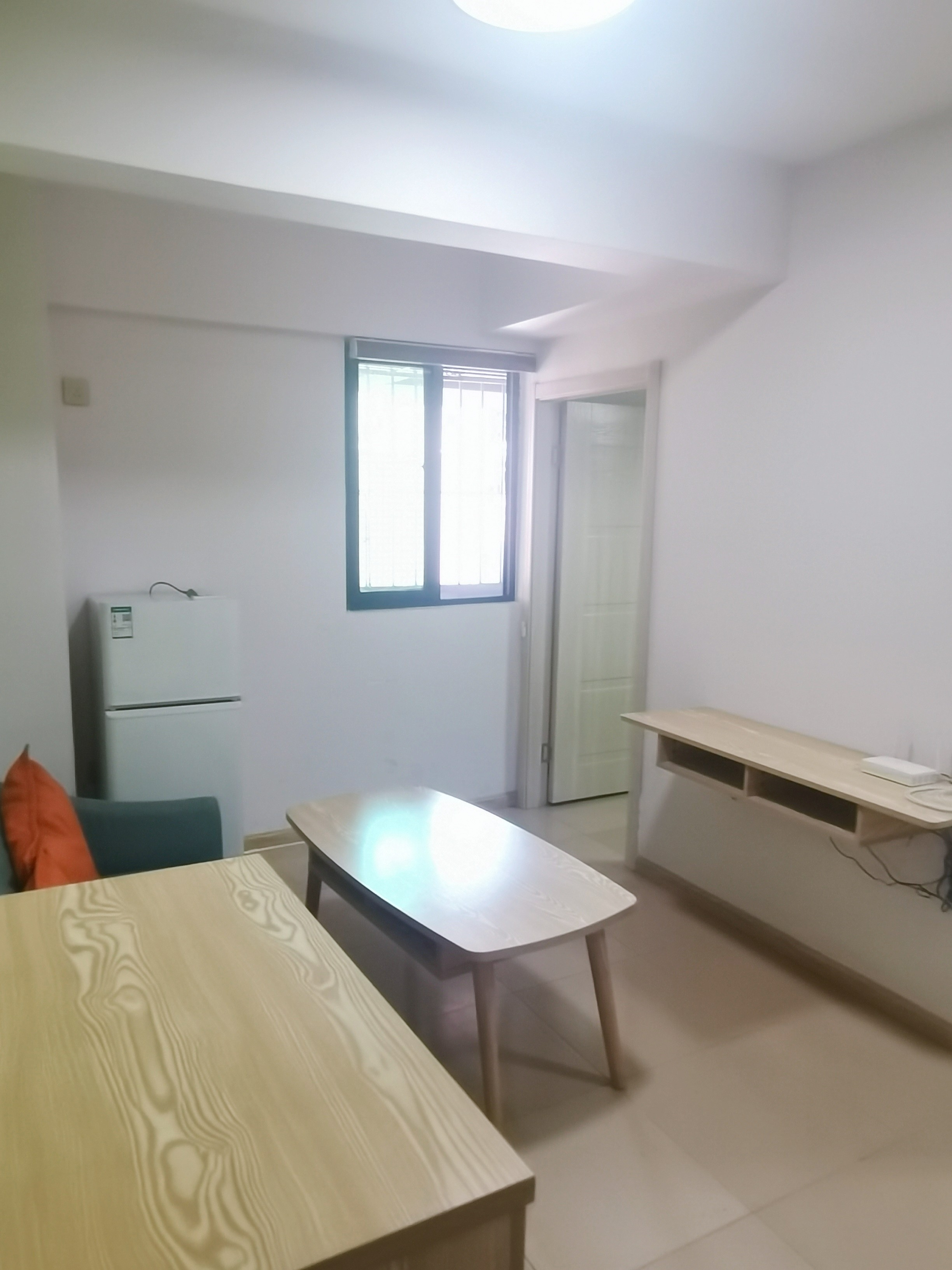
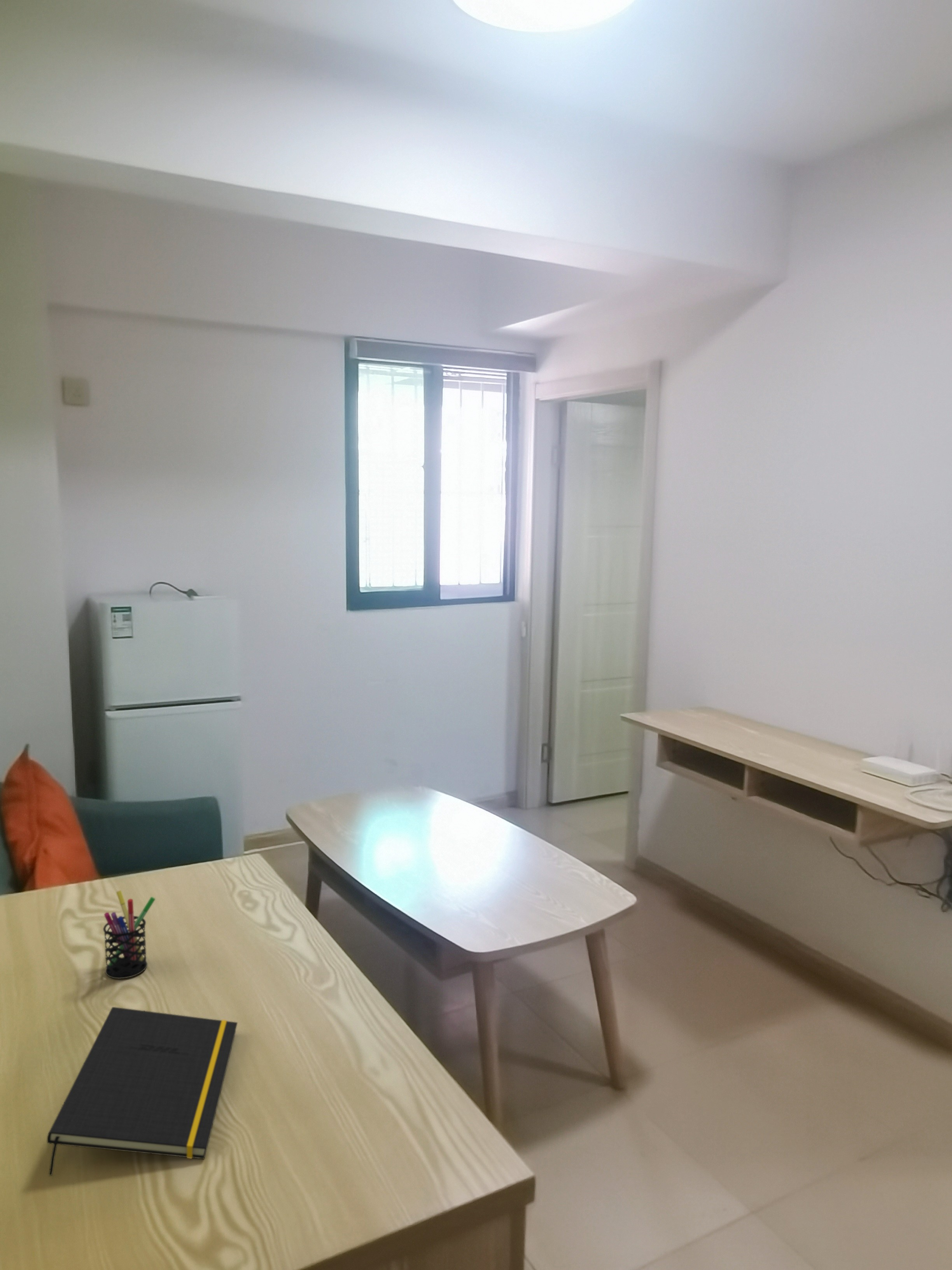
+ pen holder [103,890,156,979]
+ notepad [47,1007,238,1176]
